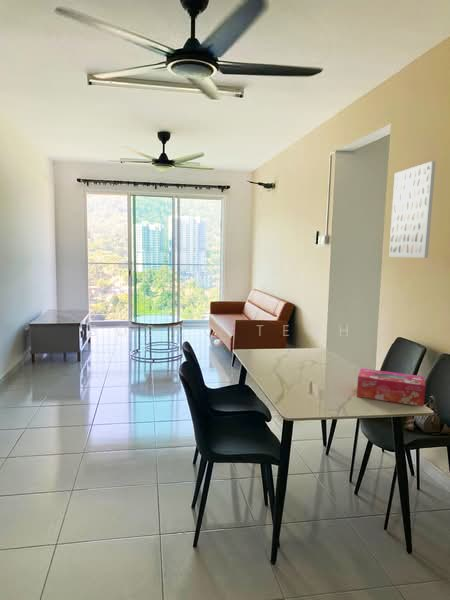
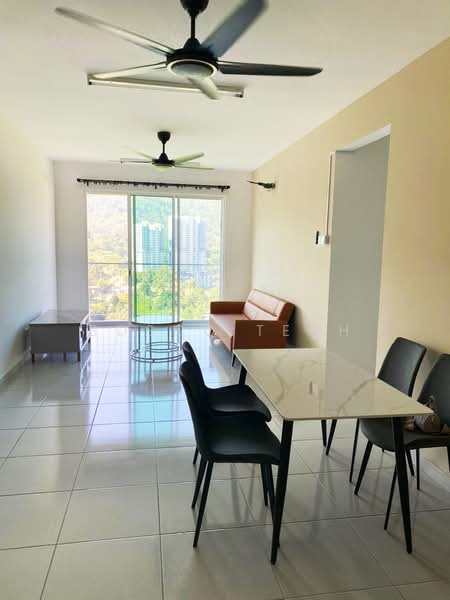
- tissue box [356,367,426,408]
- wall art [388,160,437,259]
